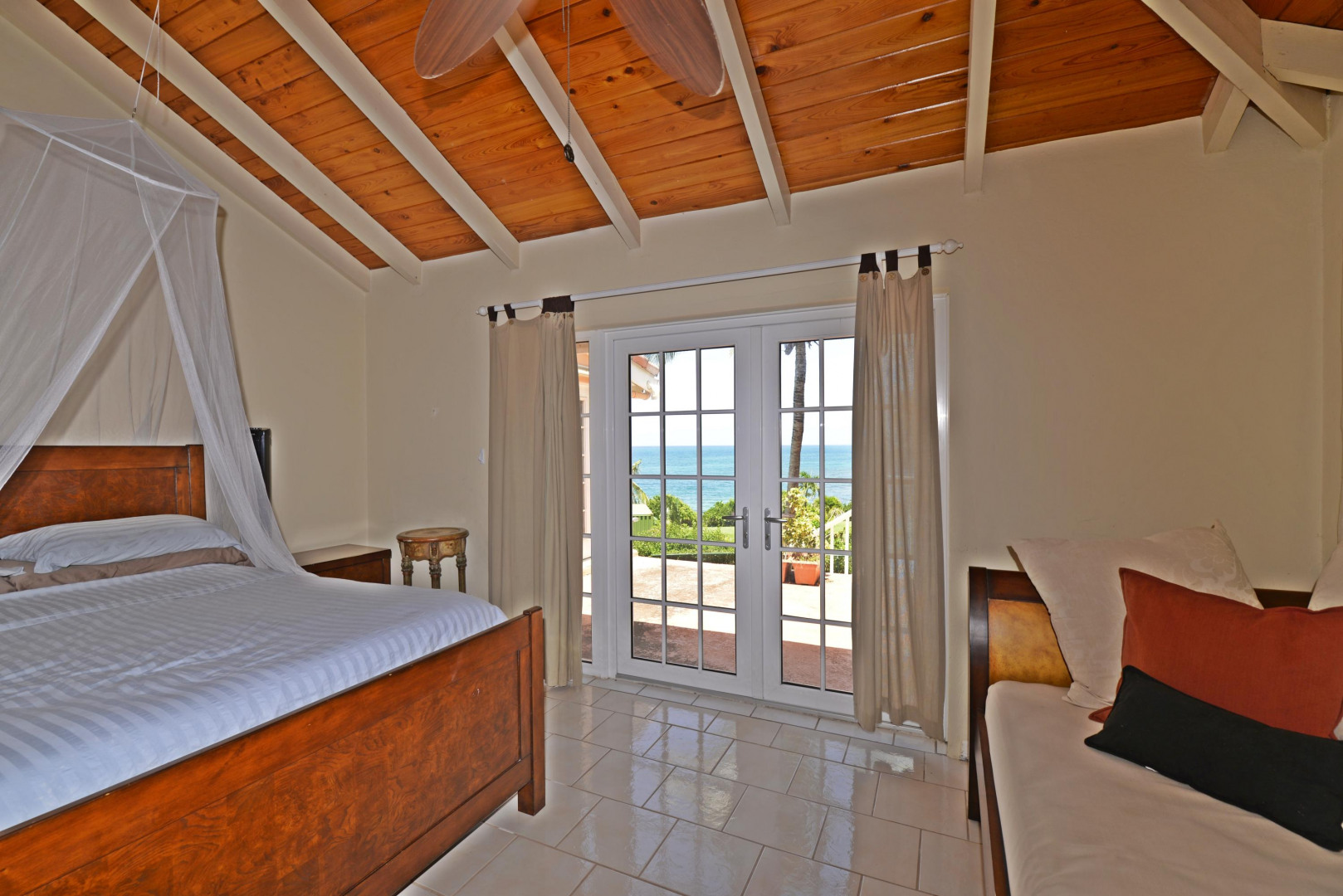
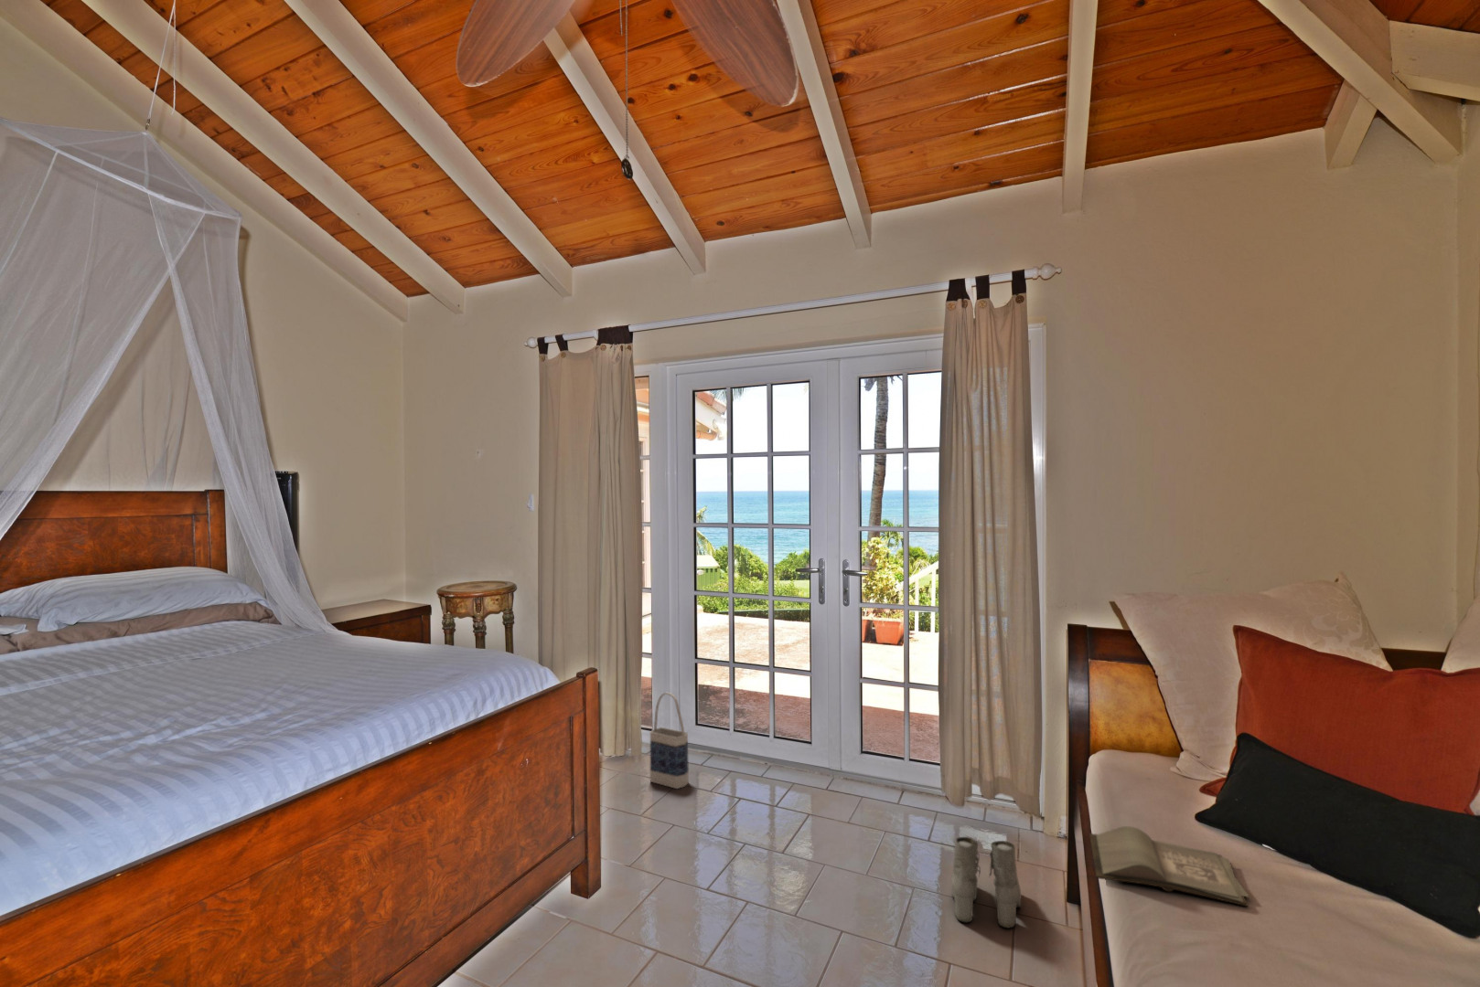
+ boots [950,836,1022,930]
+ bag [649,692,690,790]
+ hardback book [1089,825,1251,908]
